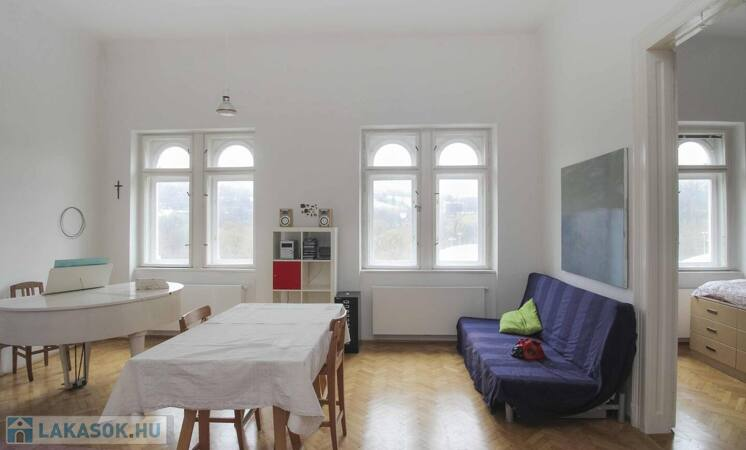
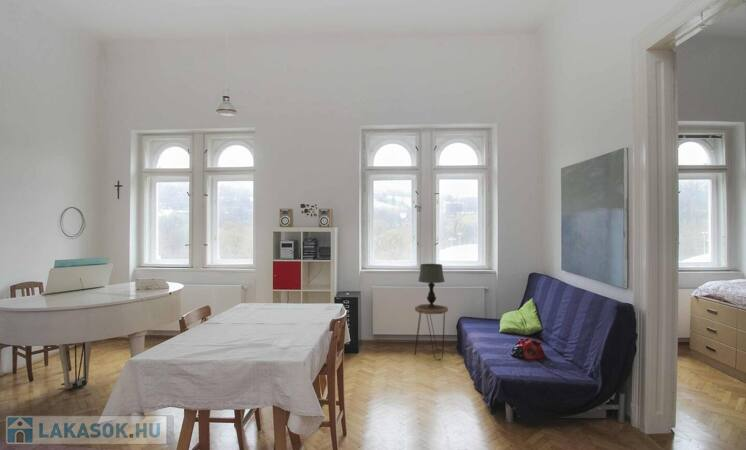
+ side table [414,303,449,361]
+ table lamp [417,263,446,308]
